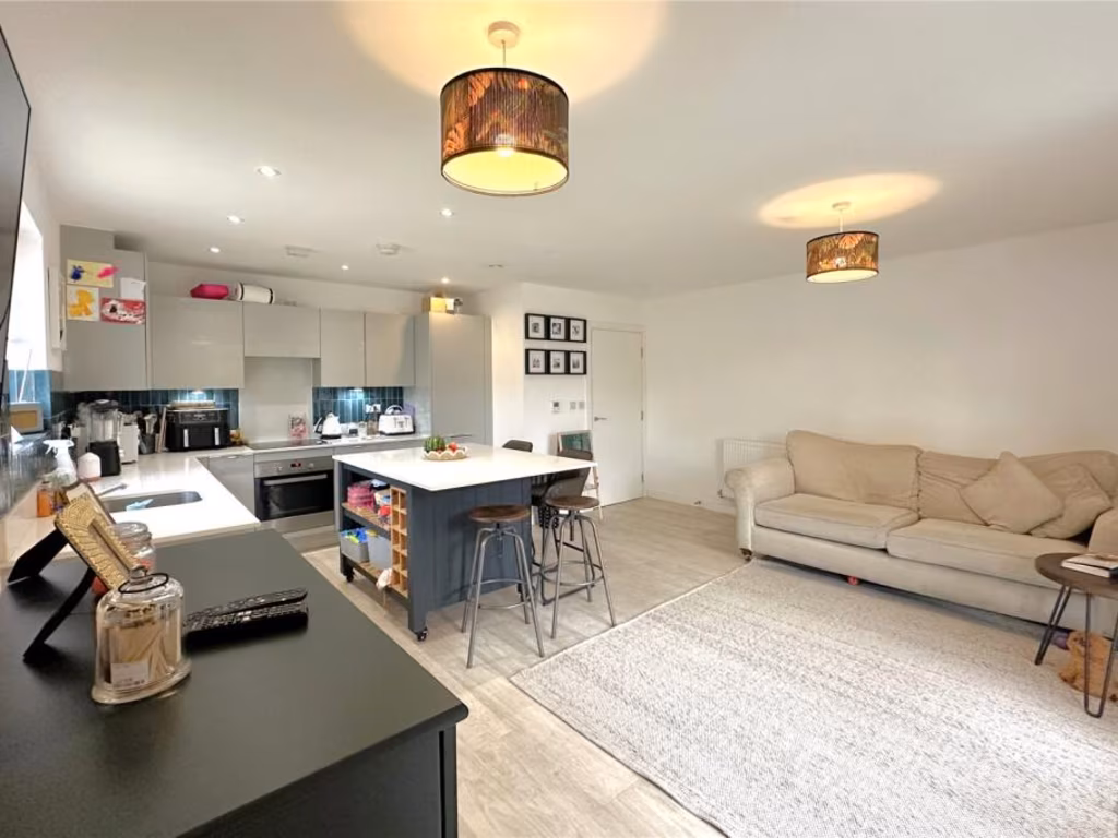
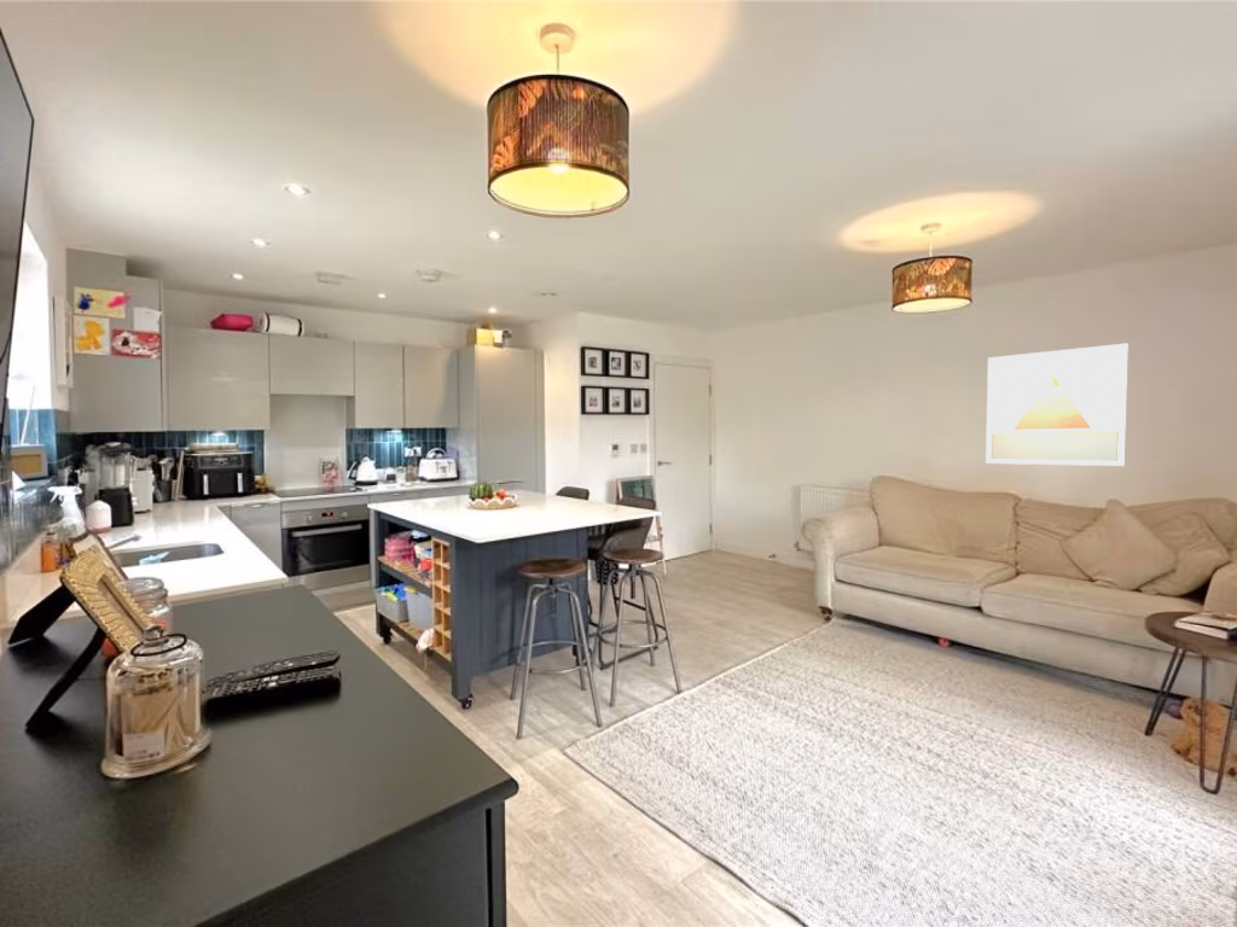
+ wall art [985,343,1129,467]
